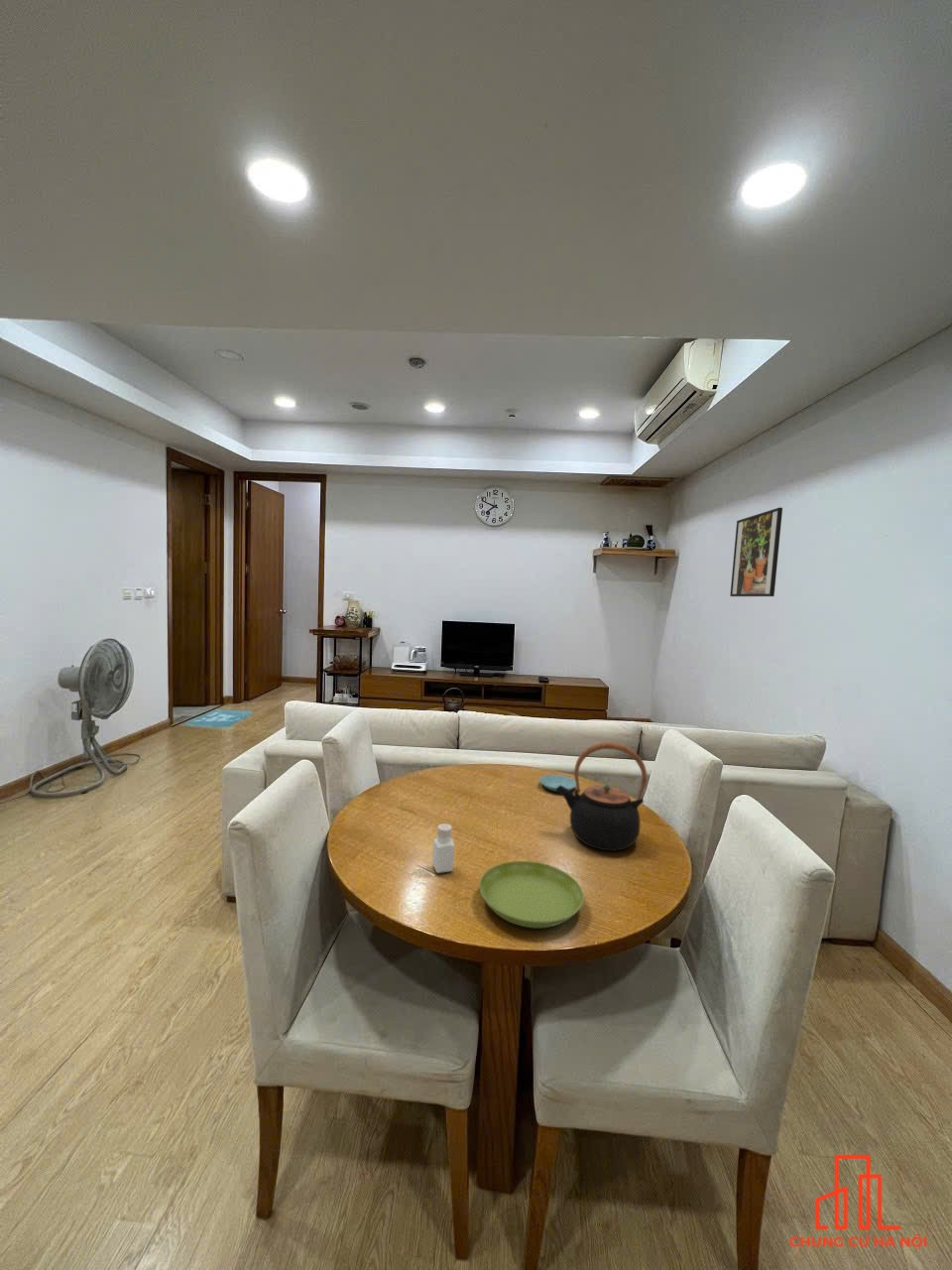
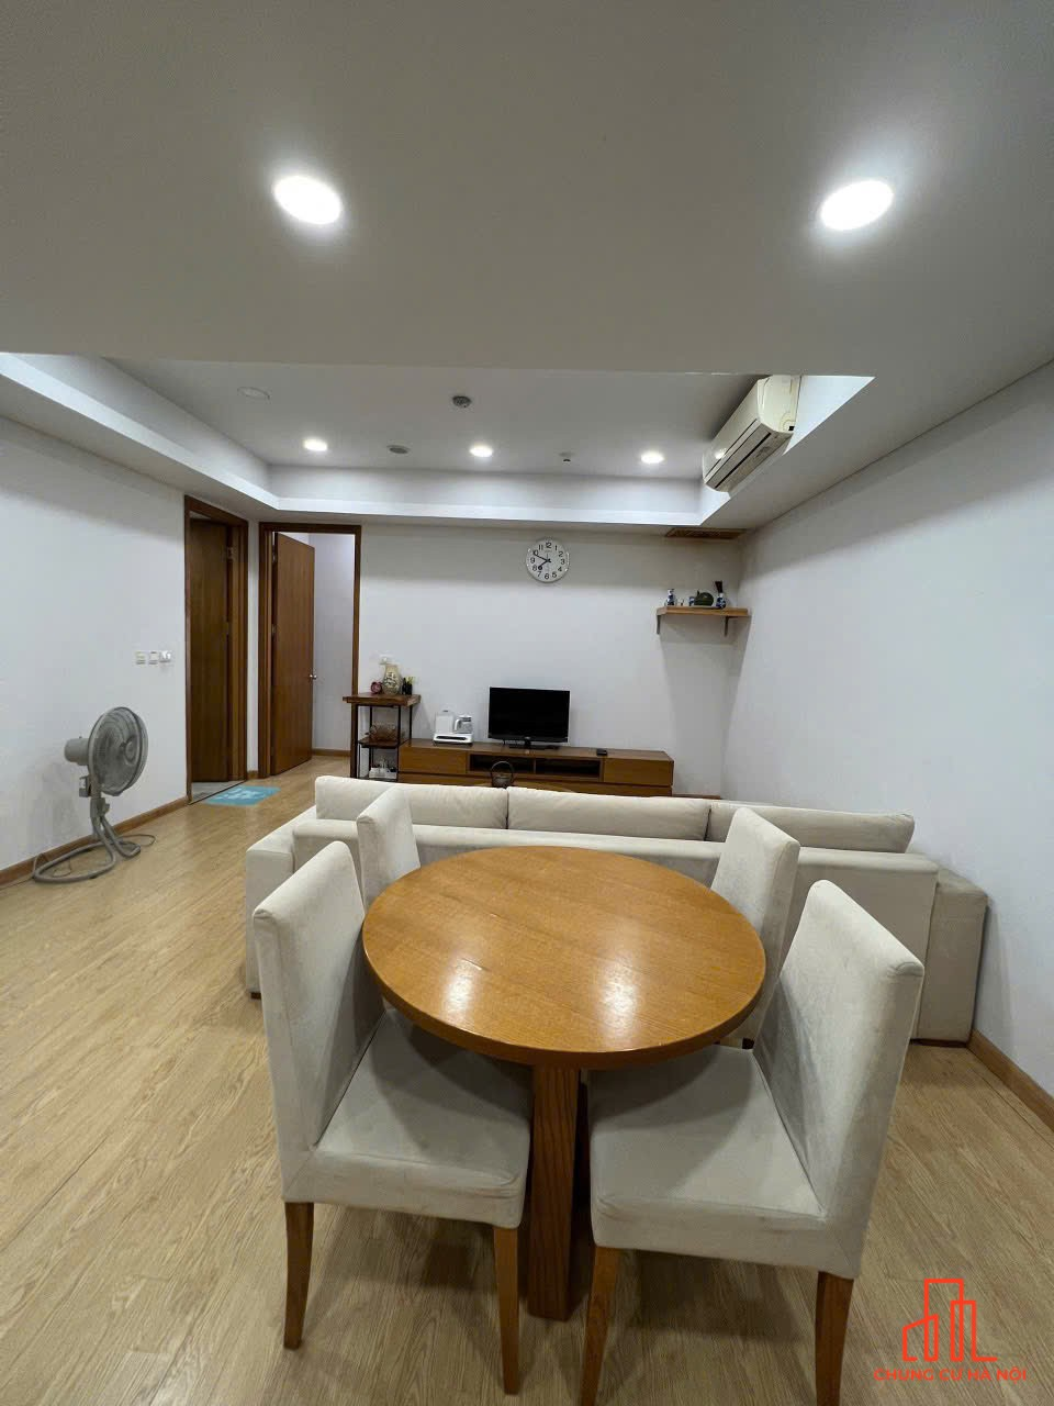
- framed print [729,507,783,597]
- saucer [478,860,585,929]
- pepper shaker [431,823,455,874]
- teapot [555,741,648,852]
- saucer [538,774,577,793]
